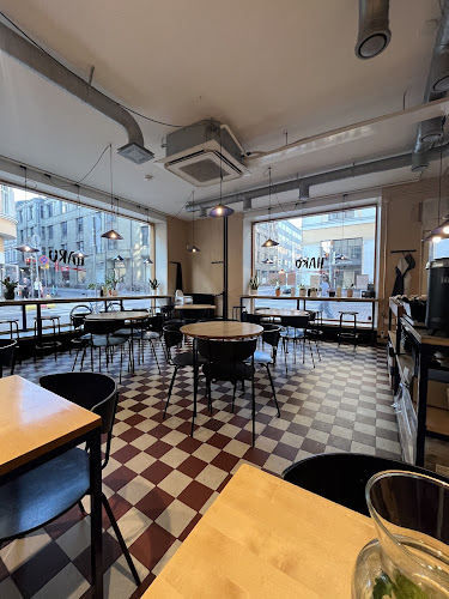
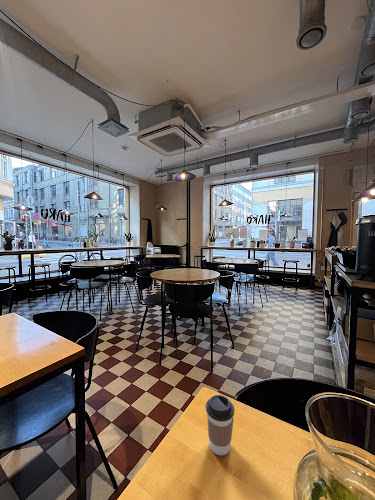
+ coffee cup [205,394,235,456]
